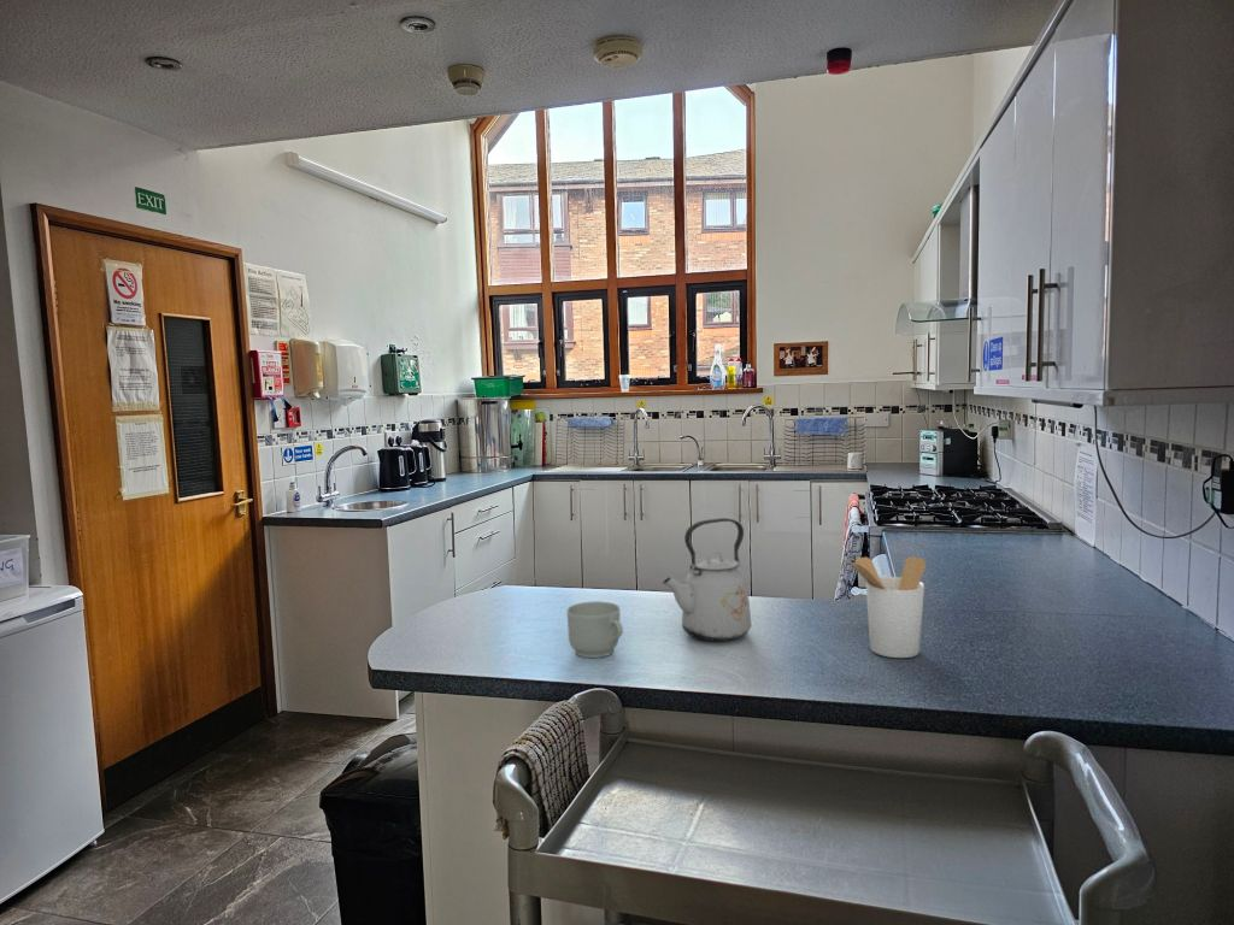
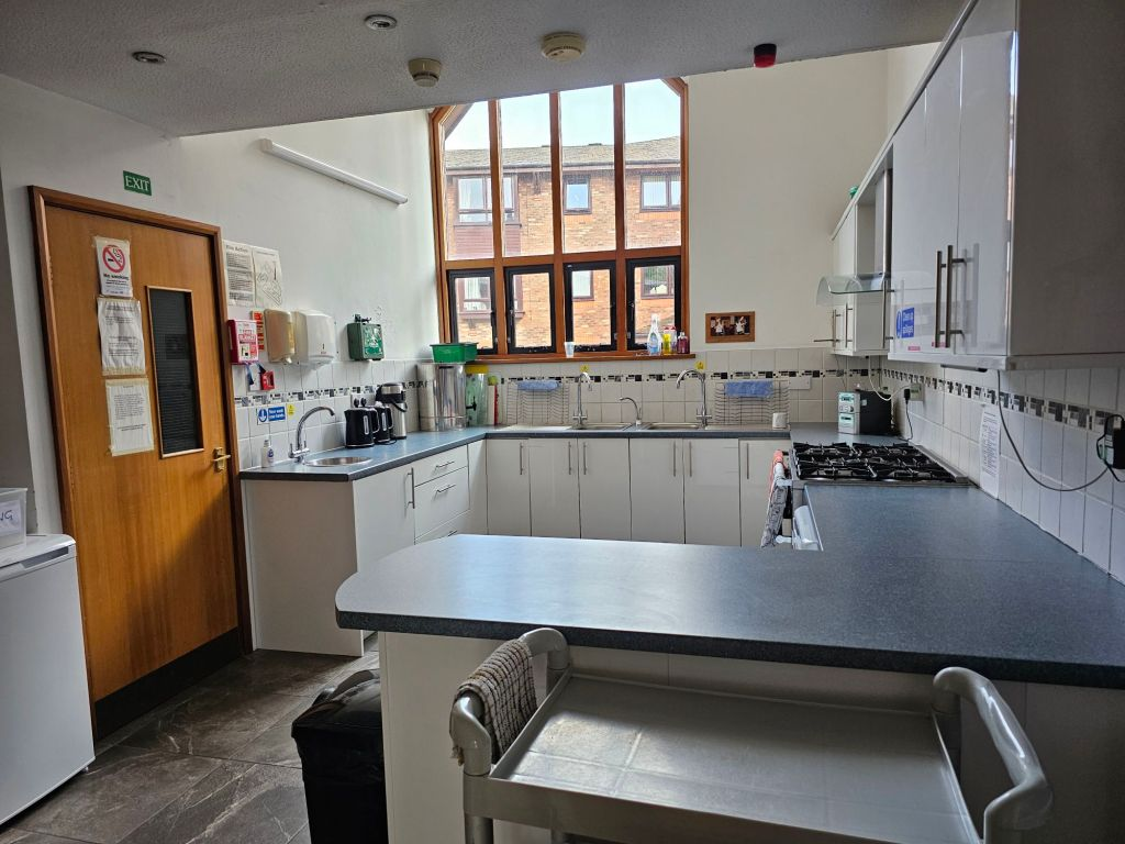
- utensil holder [844,555,927,659]
- mug [565,600,624,659]
- kettle [662,517,753,642]
